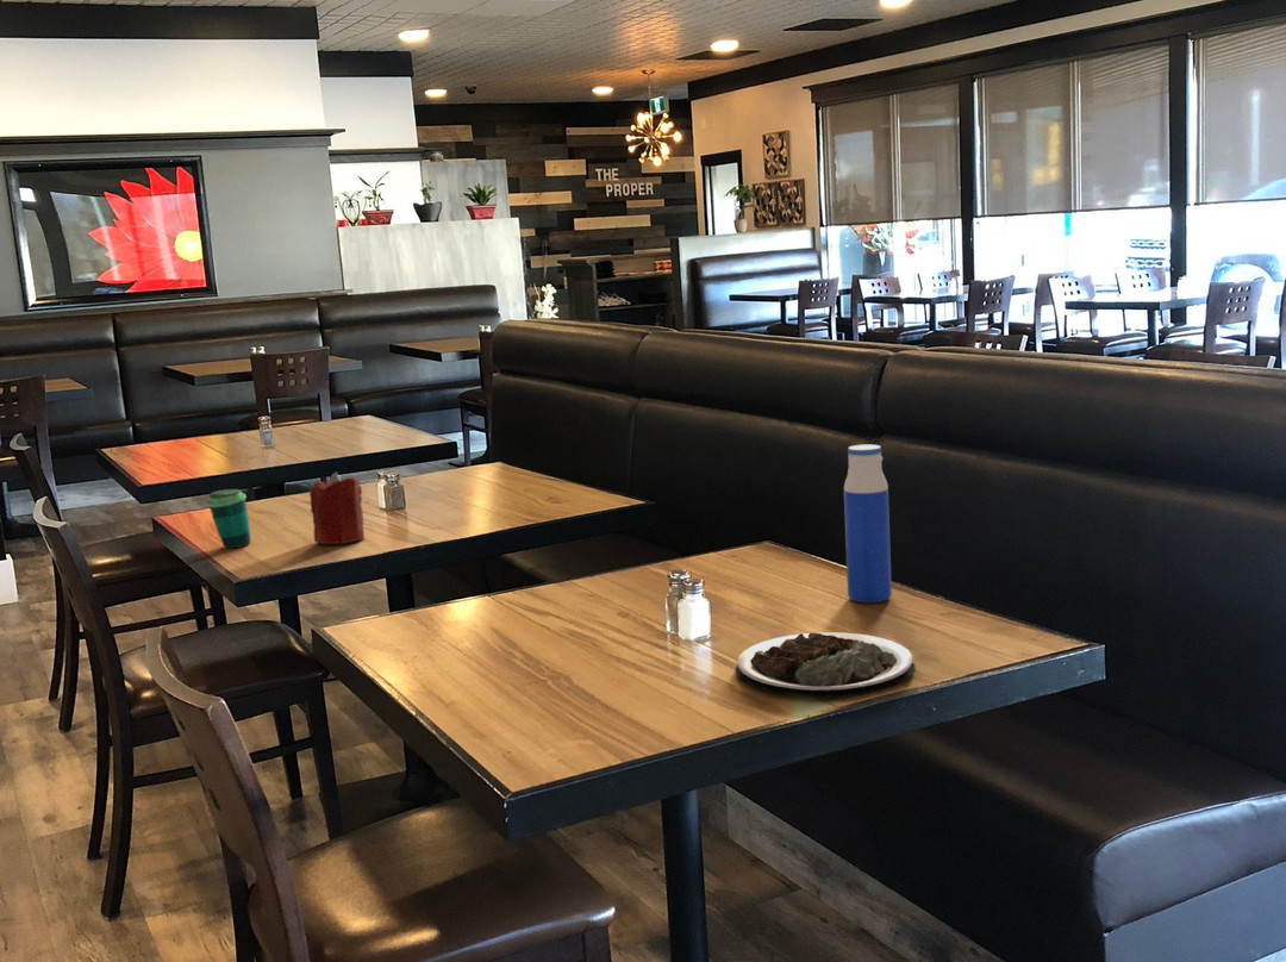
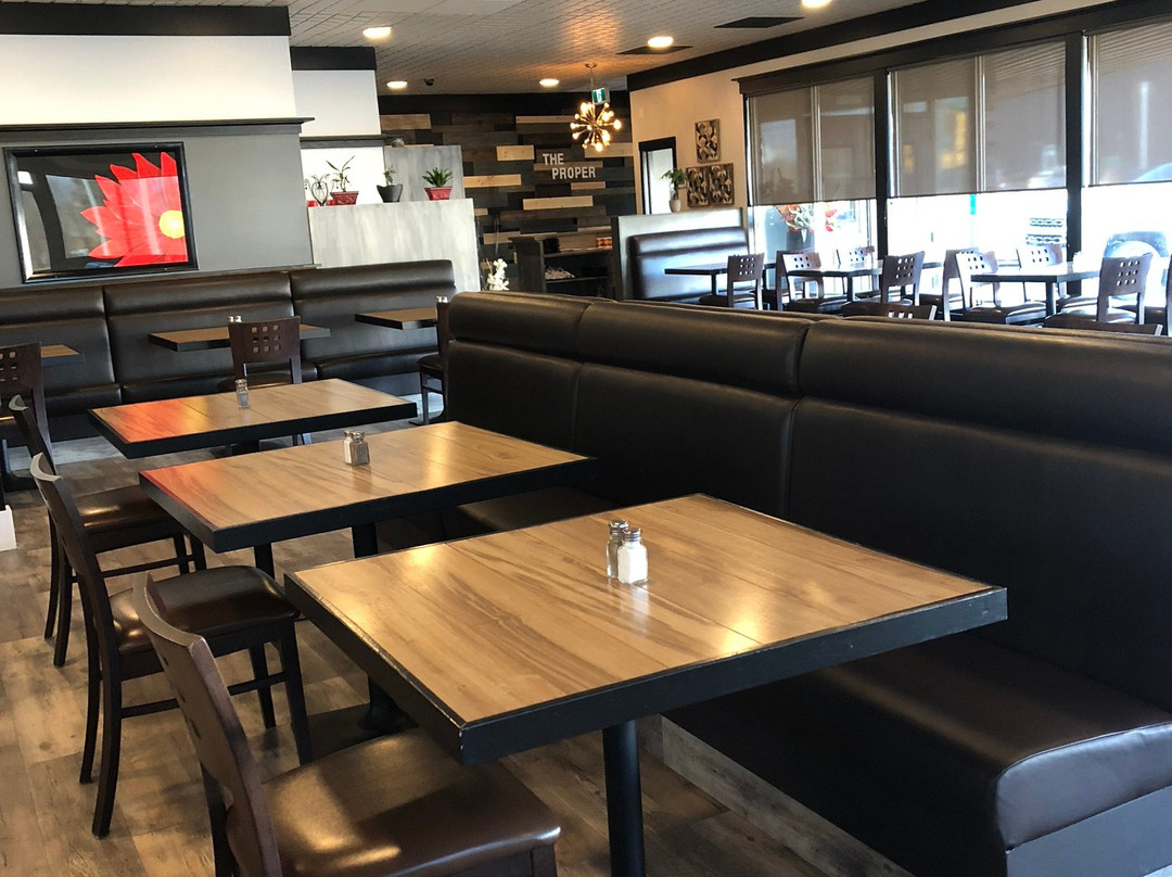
- plate [735,631,917,699]
- water bottle [843,444,893,604]
- candle [308,470,366,545]
- cup [206,488,252,549]
